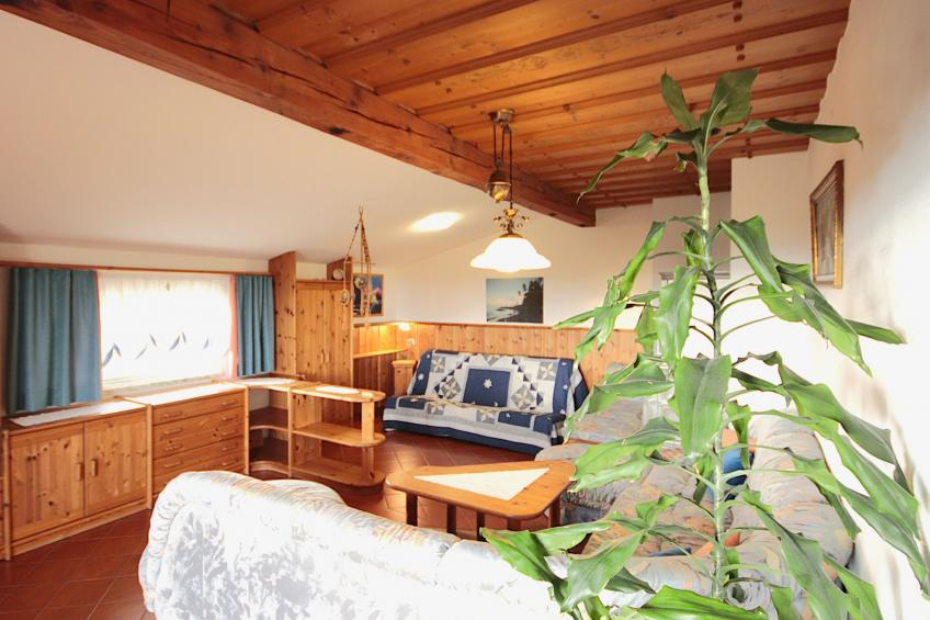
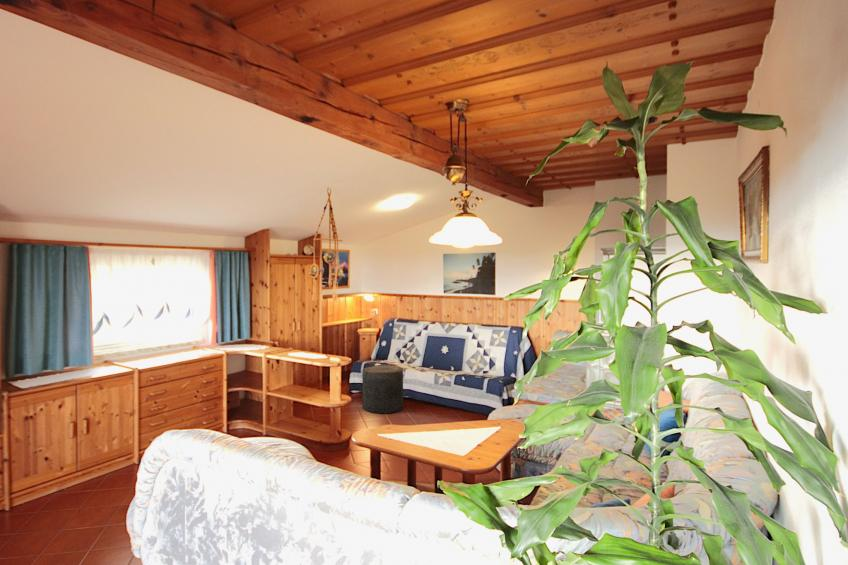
+ stool [361,364,404,414]
